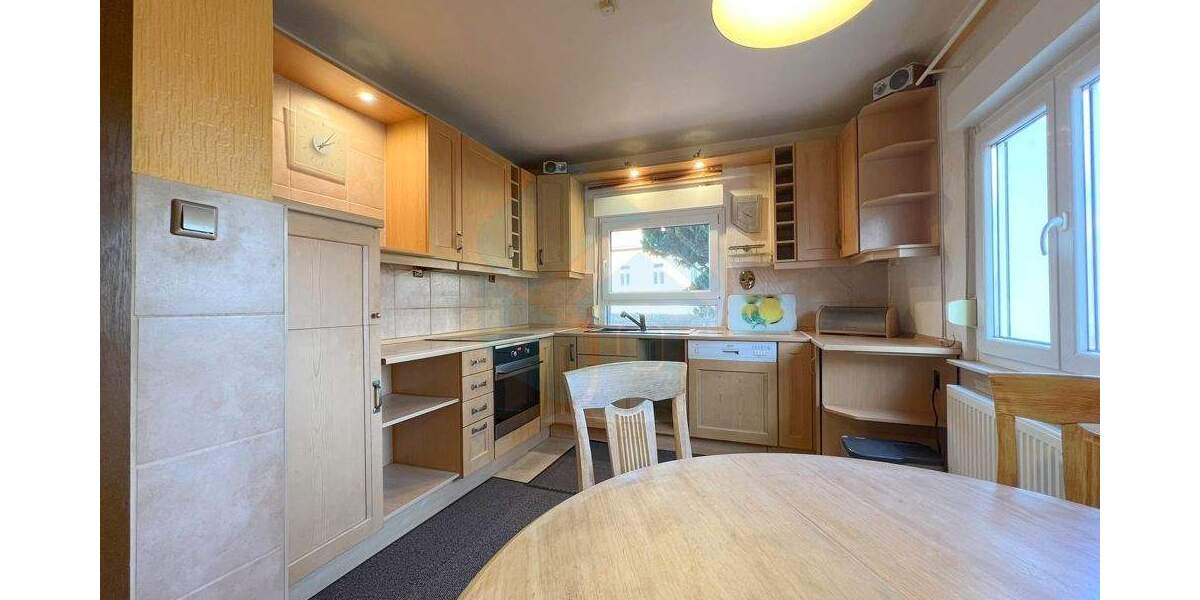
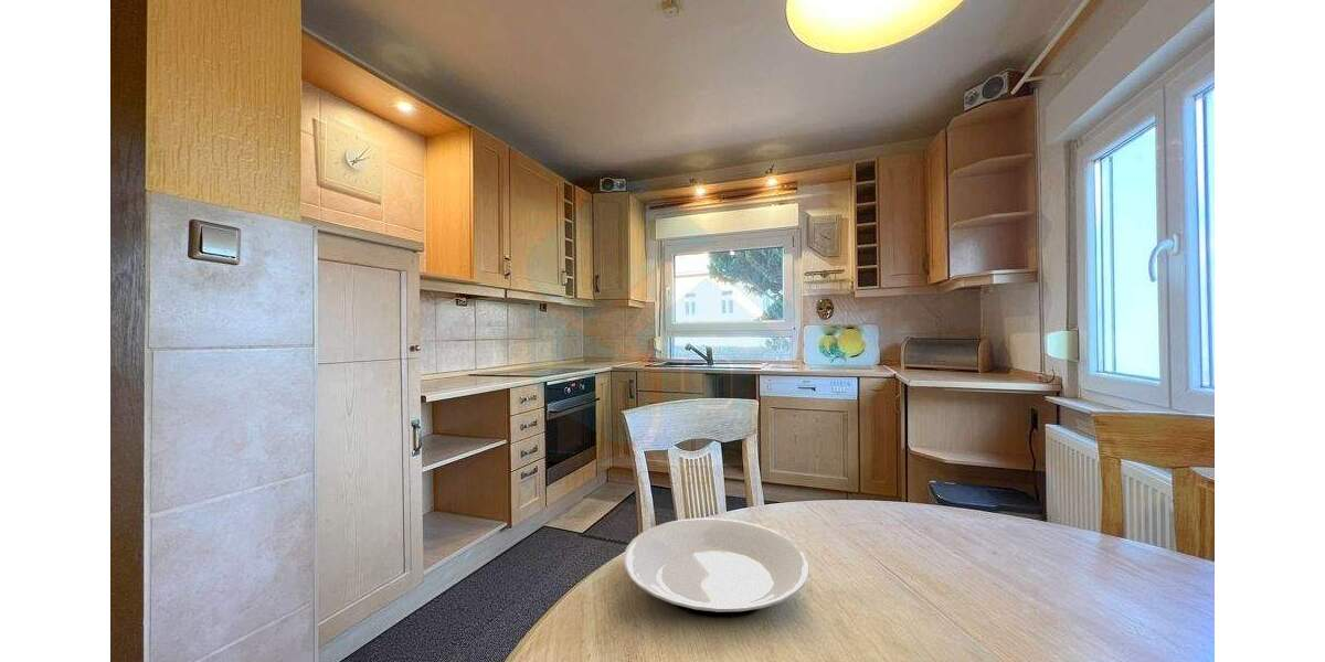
+ plate [623,516,810,619]
